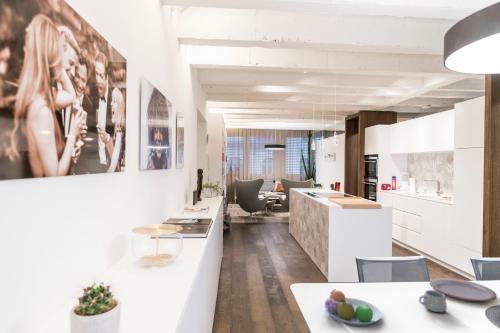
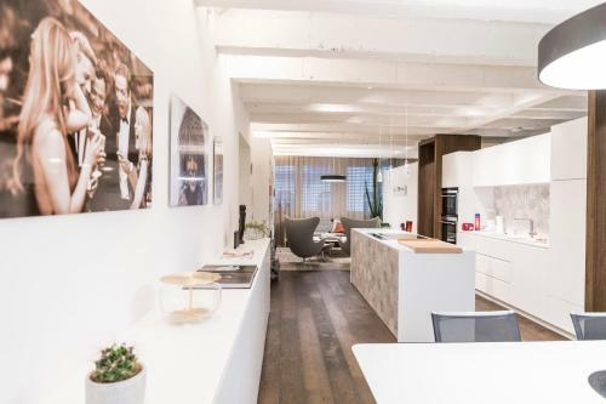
- plate [429,277,498,302]
- fruit bowl [324,288,382,327]
- mug [418,289,448,313]
